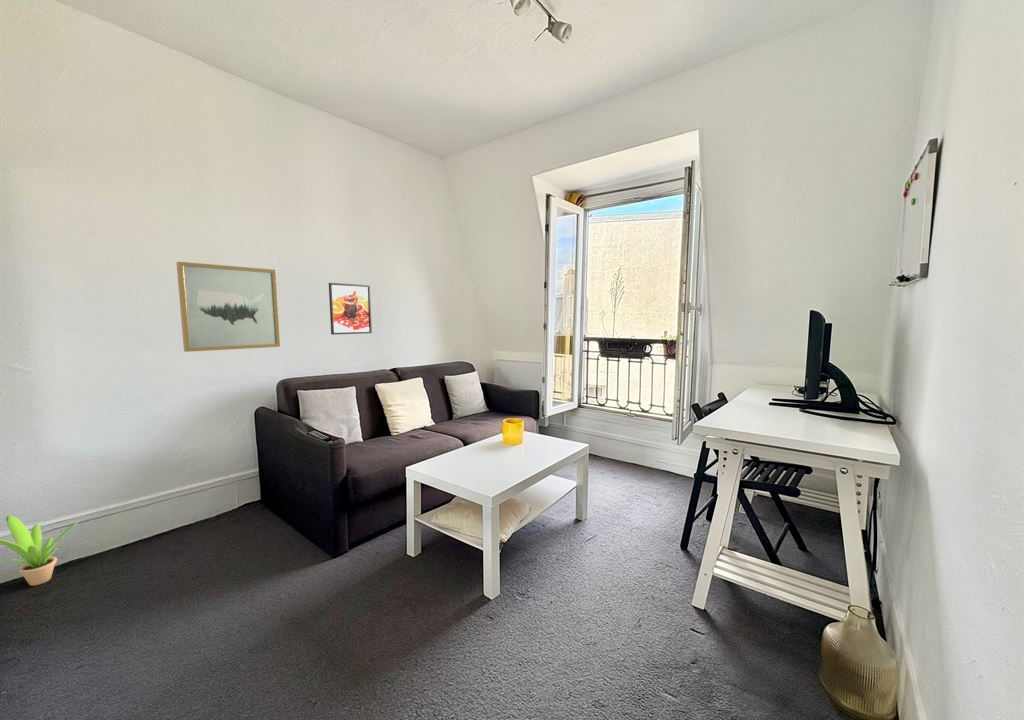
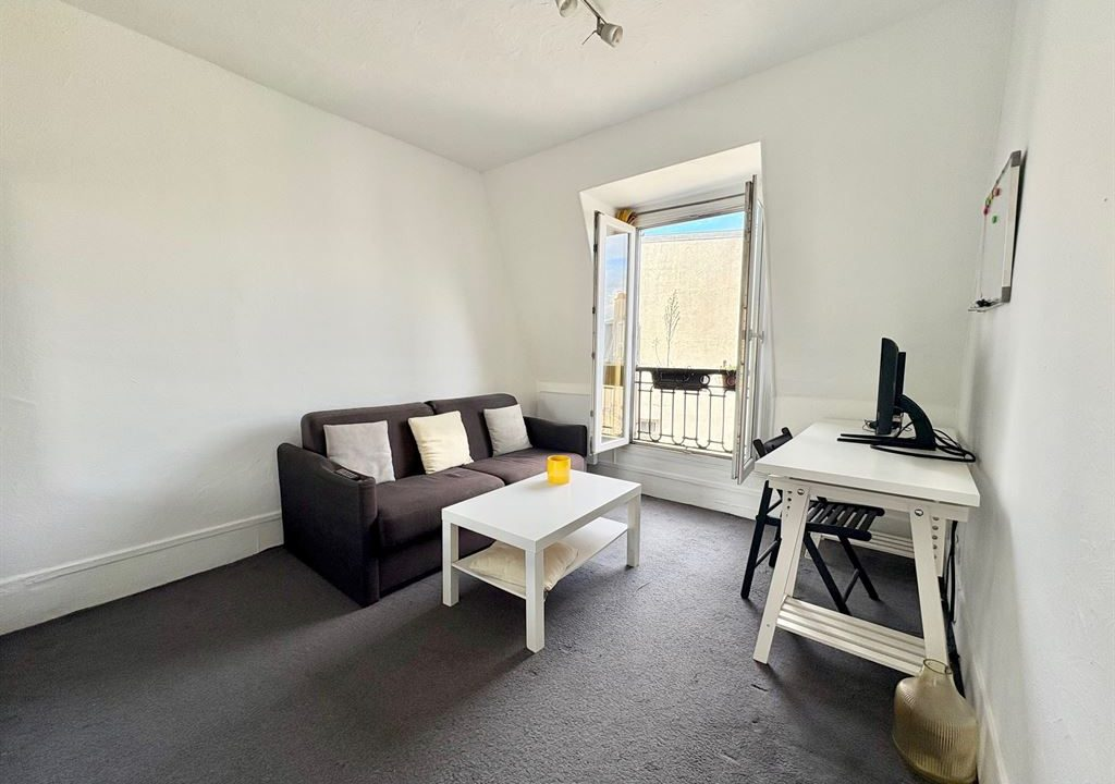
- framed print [328,282,373,336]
- potted plant [0,514,79,587]
- wall art [175,261,281,353]
